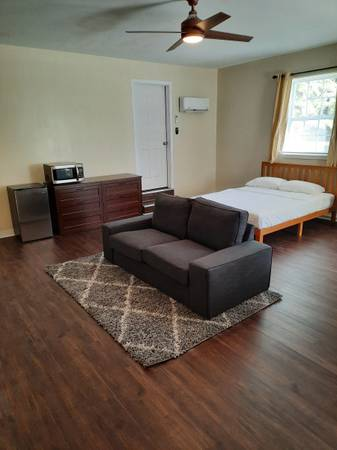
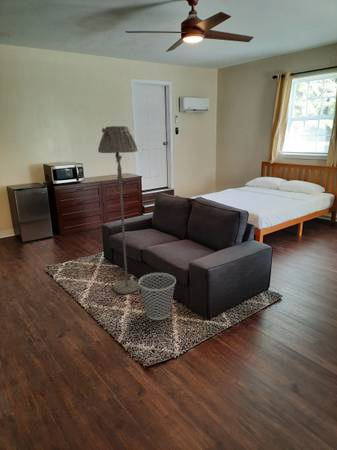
+ wastebasket [138,272,177,321]
+ floor lamp [97,125,141,295]
